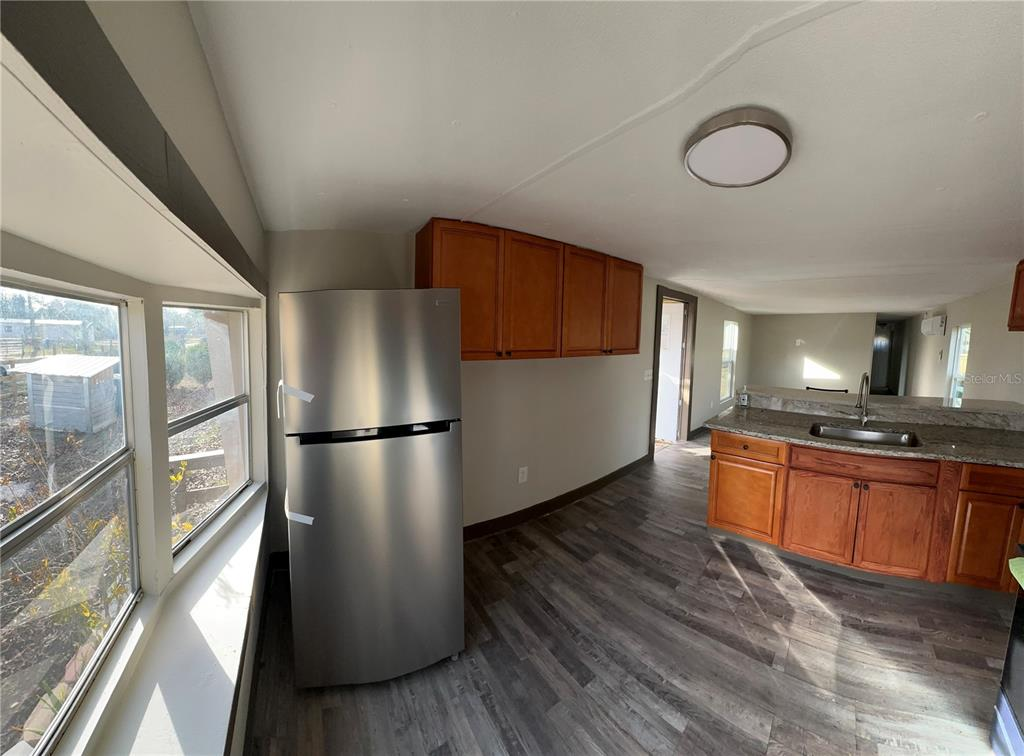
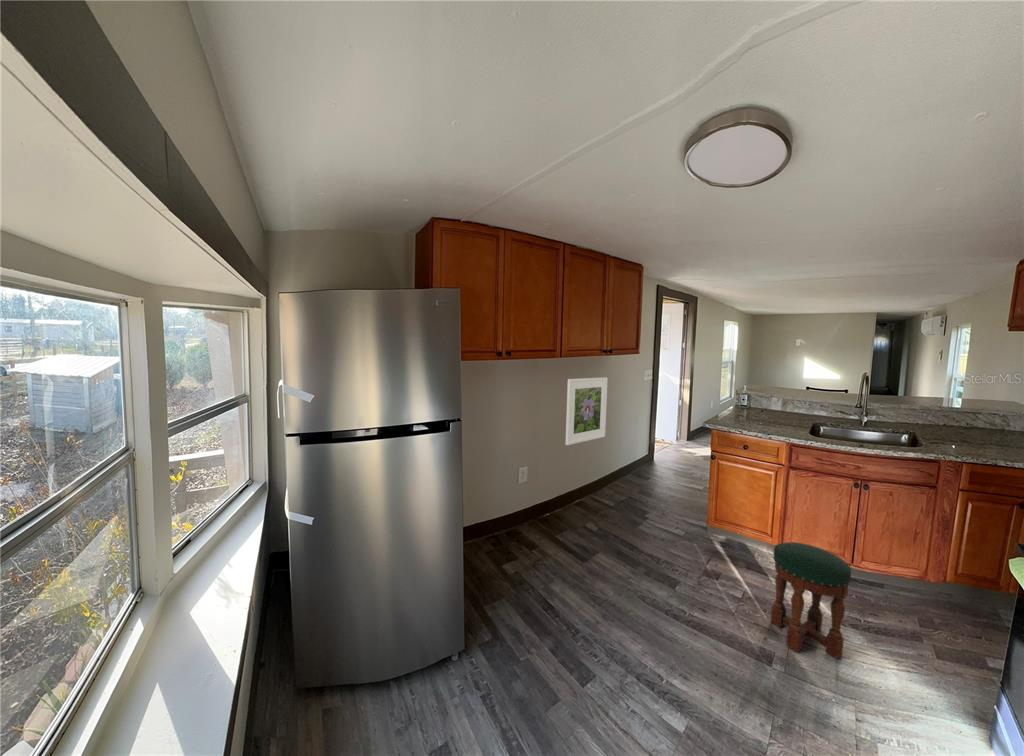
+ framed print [565,376,608,446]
+ stool [770,541,852,660]
